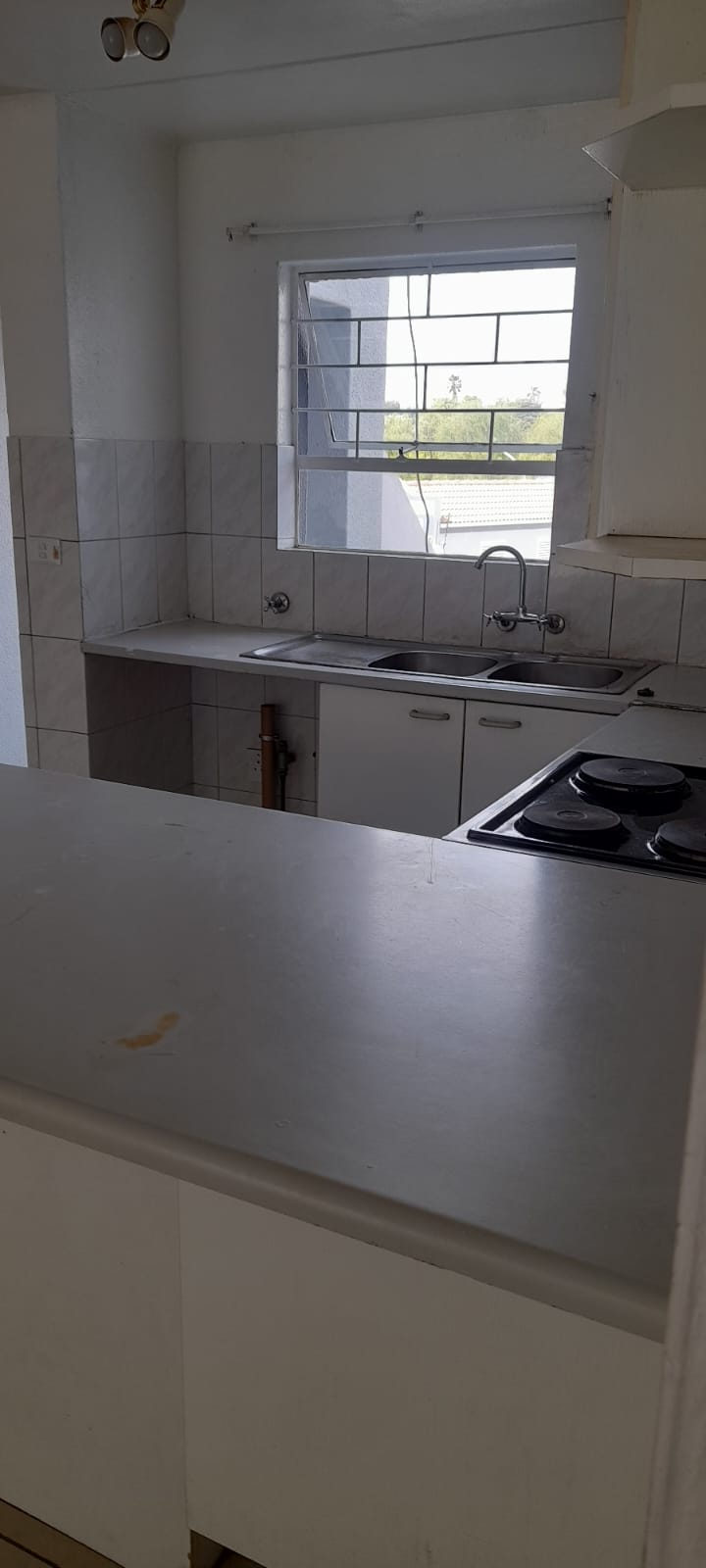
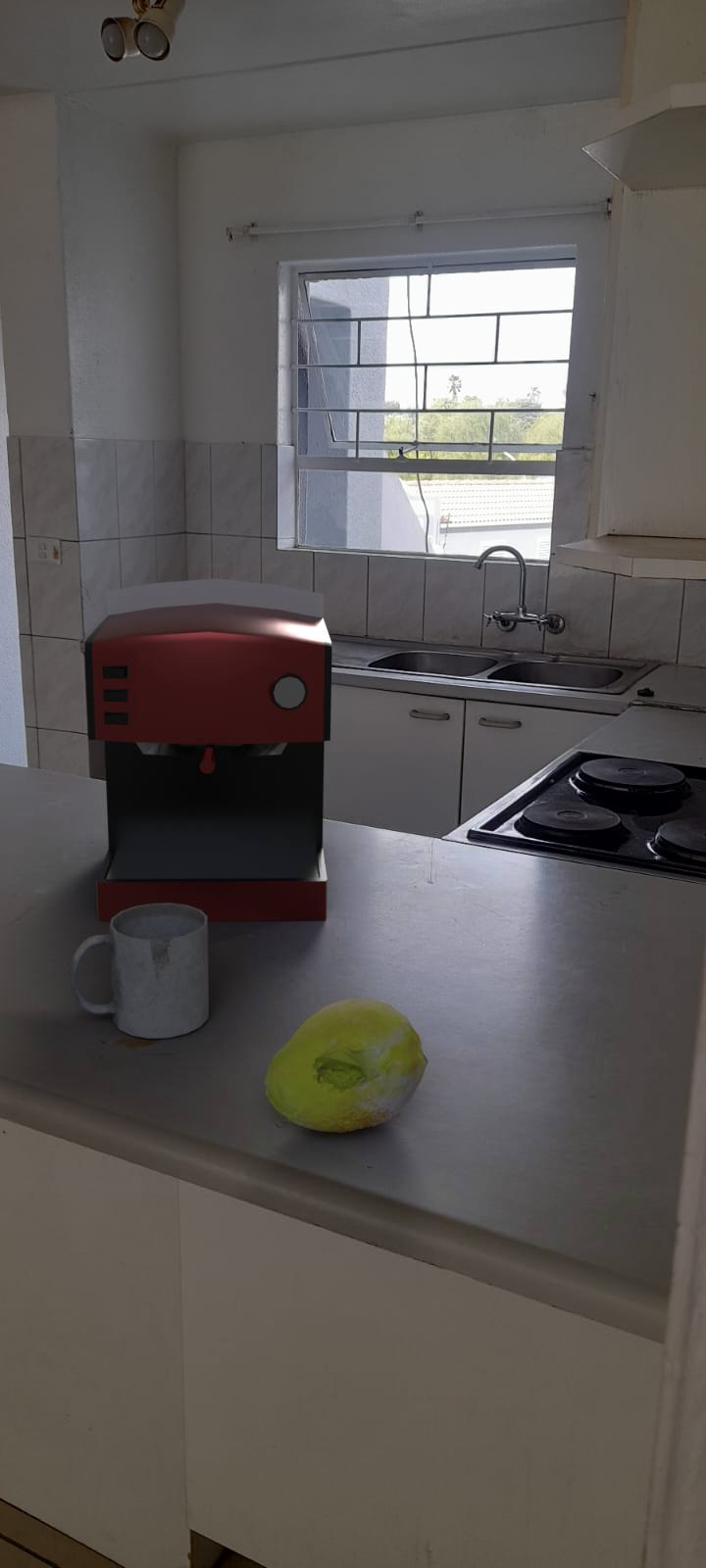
+ fruit [264,998,429,1134]
+ mug [69,903,210,1040]
+ coffee maker [83,577,333,922]
